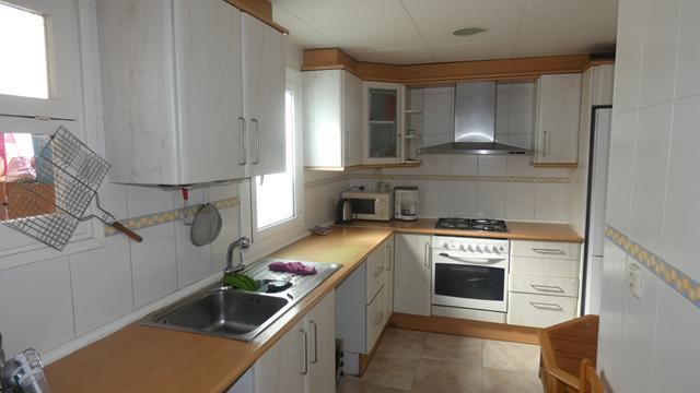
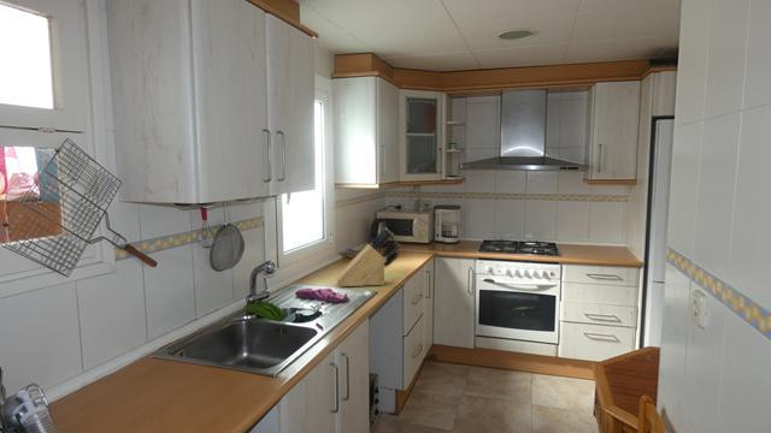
+ knife block [335,226,402,287]
